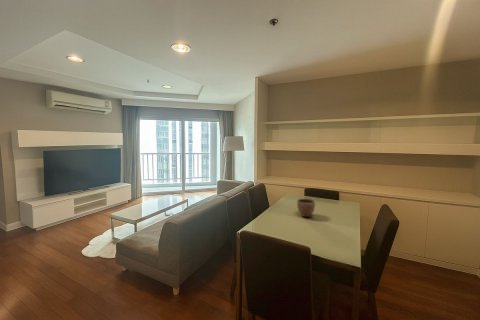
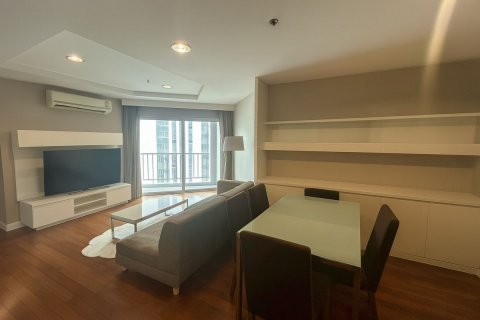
- decorative bowl [296,198,316,218]
